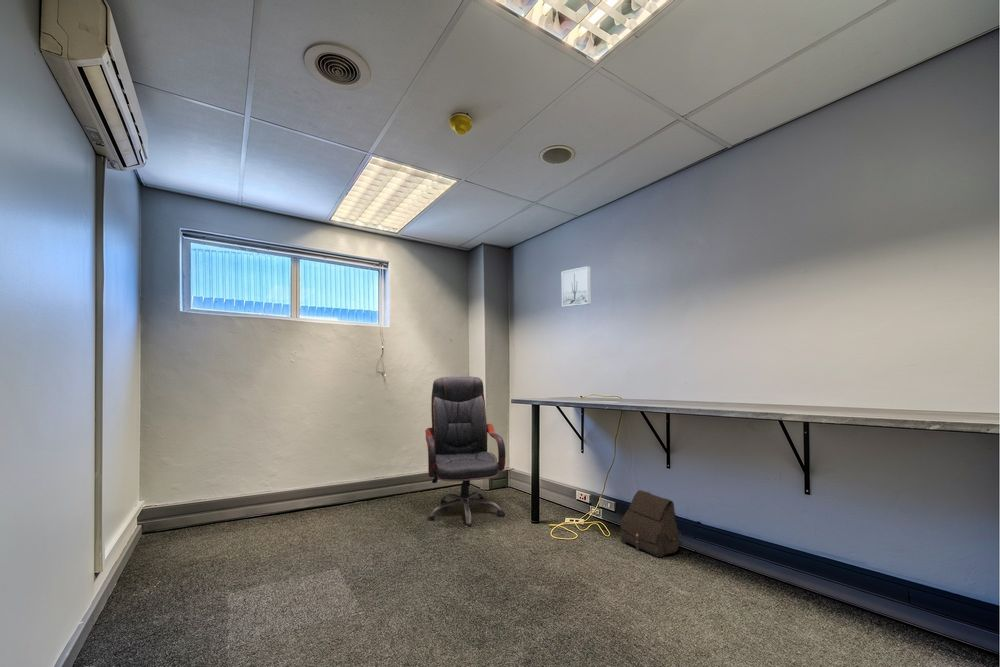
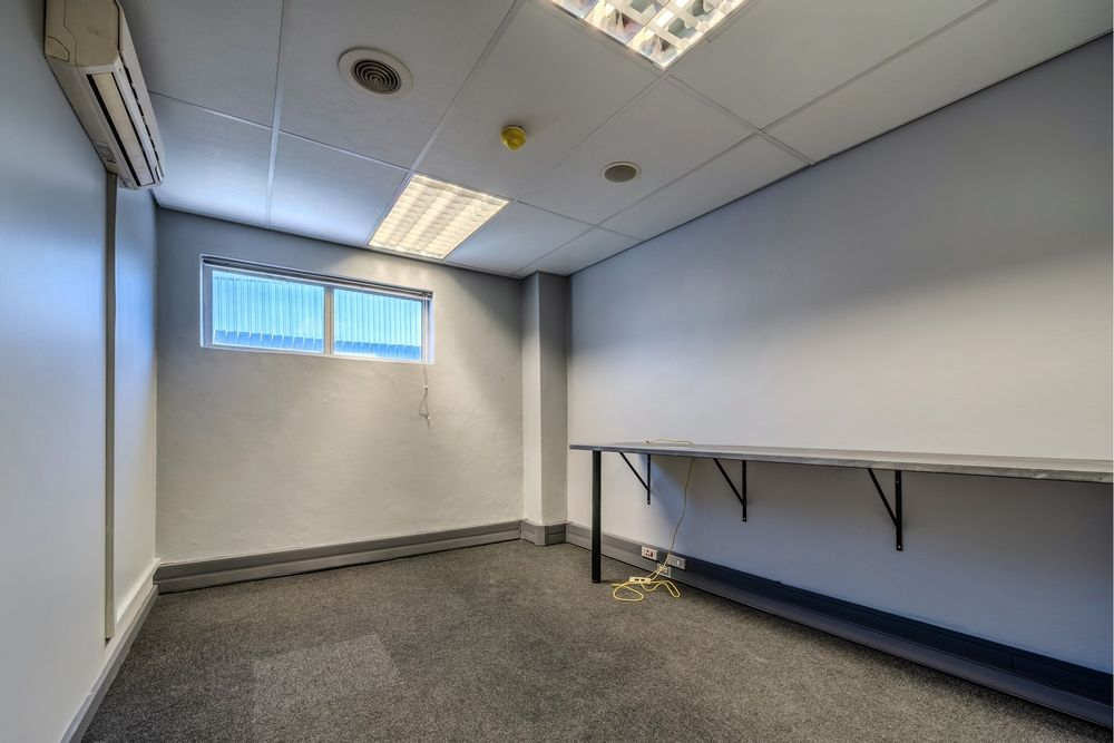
- wall art [560,265,592,308]
- office chair [424,375,506,528]
- satchel [619,489,681,558]
